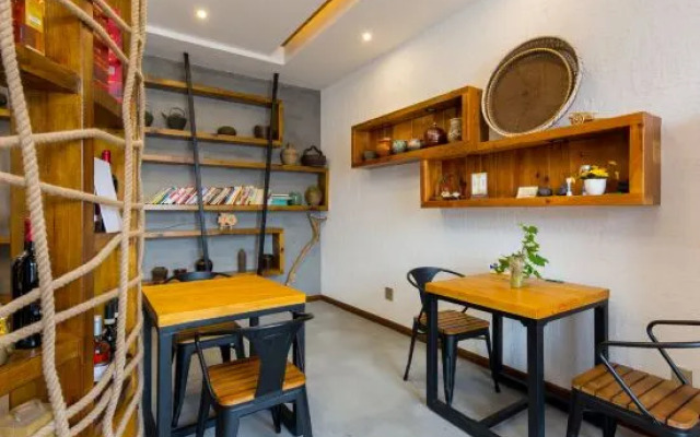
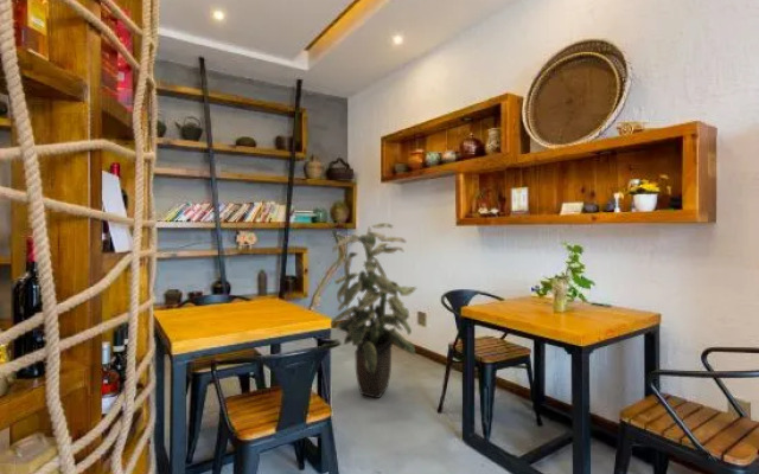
+ indoor plant [331,222,419,399]
